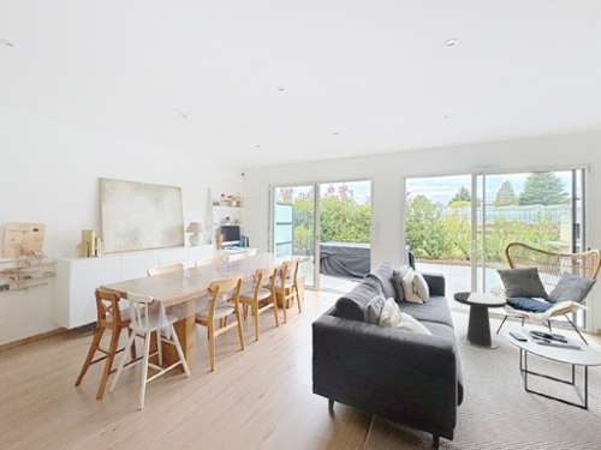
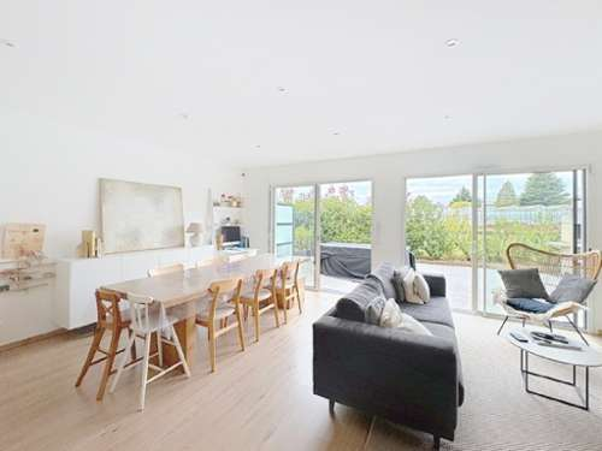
- side table [453,290,507,349]
